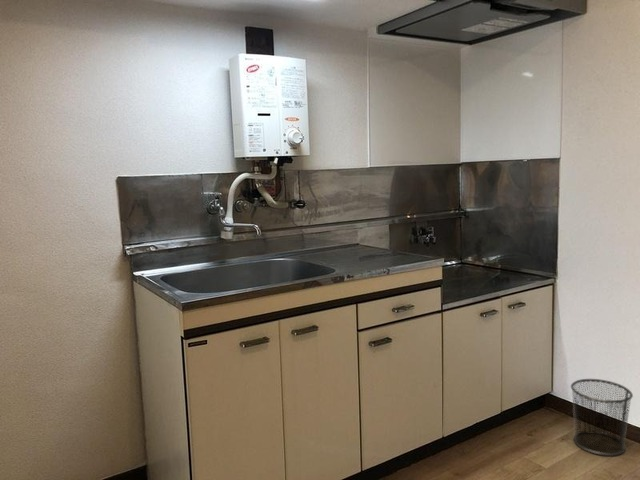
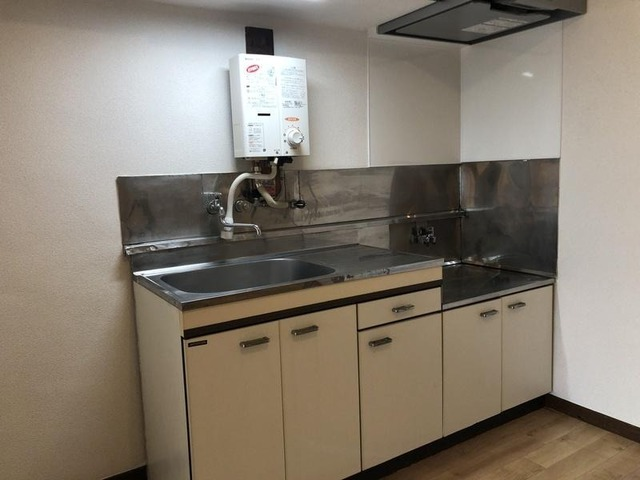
- waste bin [570,378,634,457]
